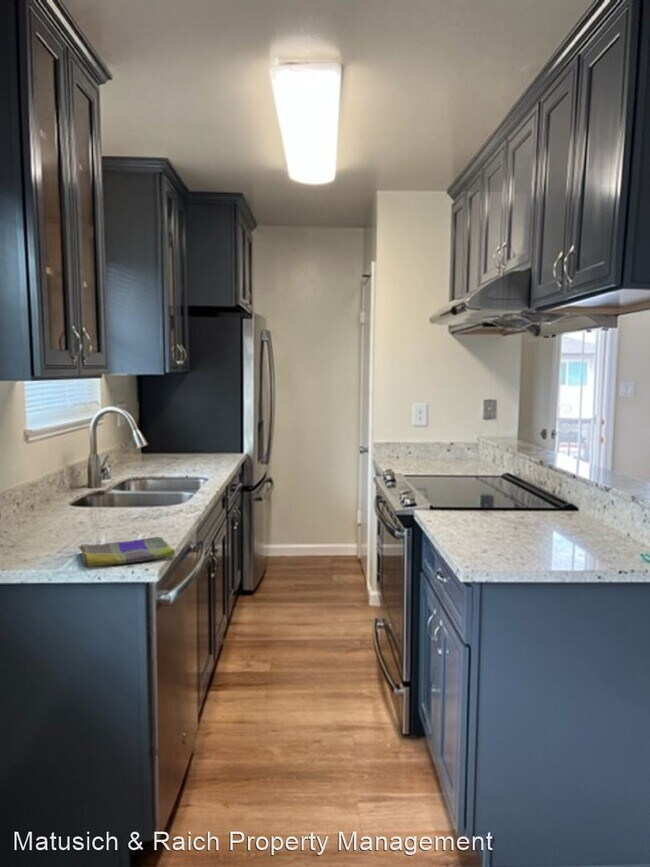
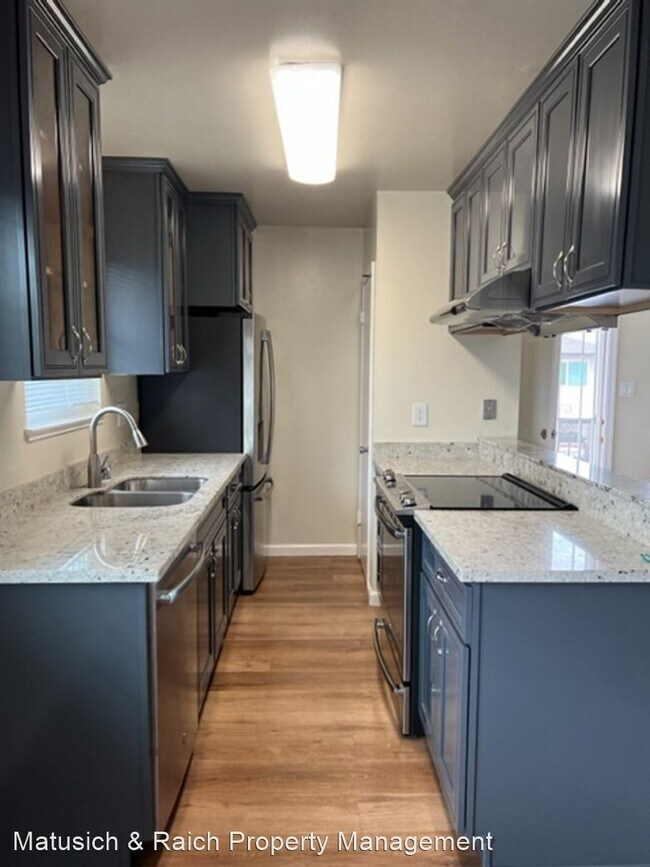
- dish towel [77,536,176,568]
